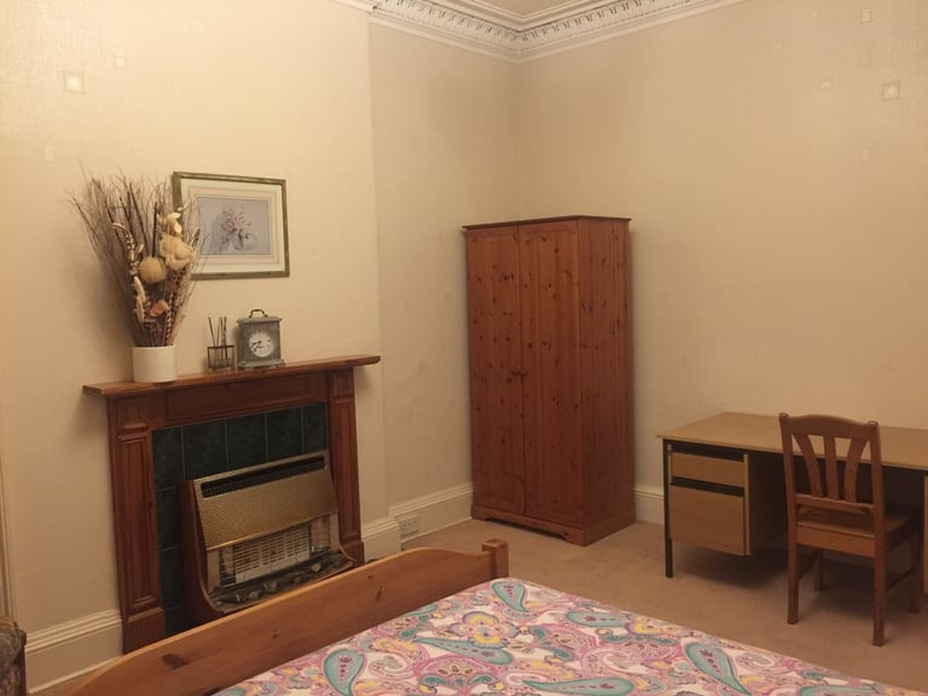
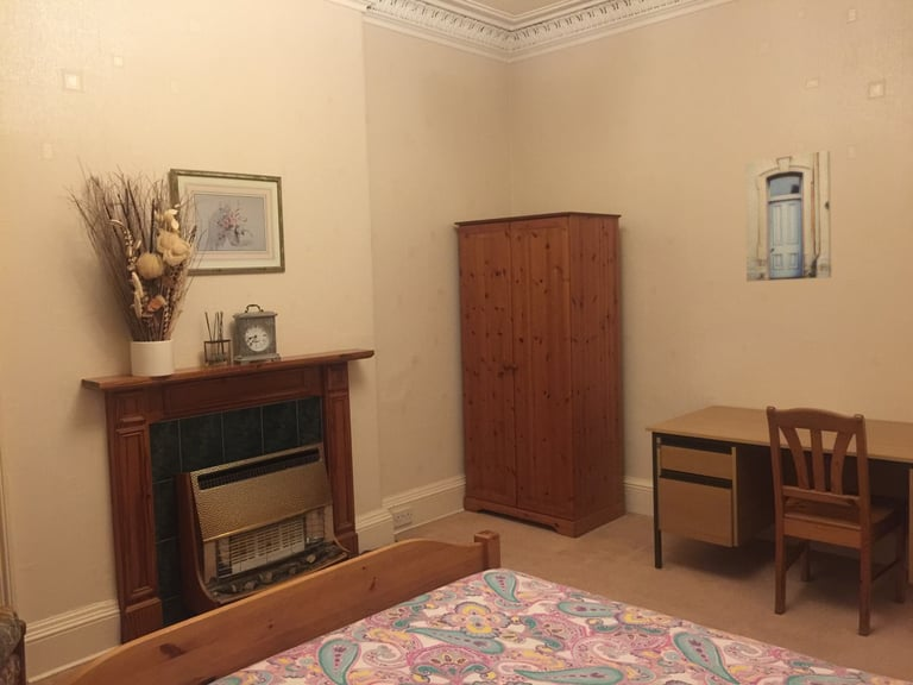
+ wall art [744,150,832,282]
